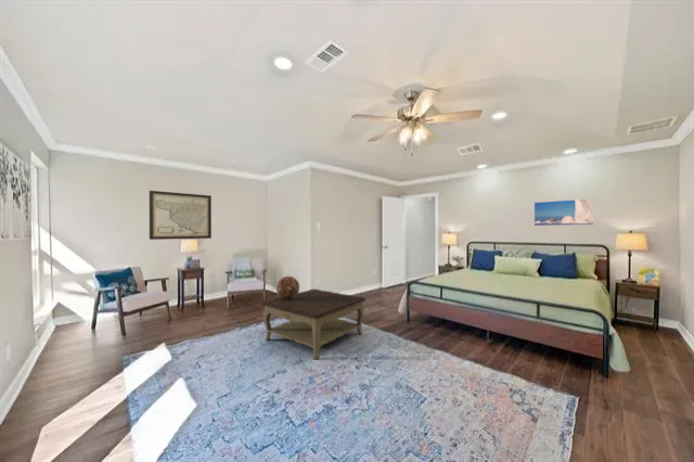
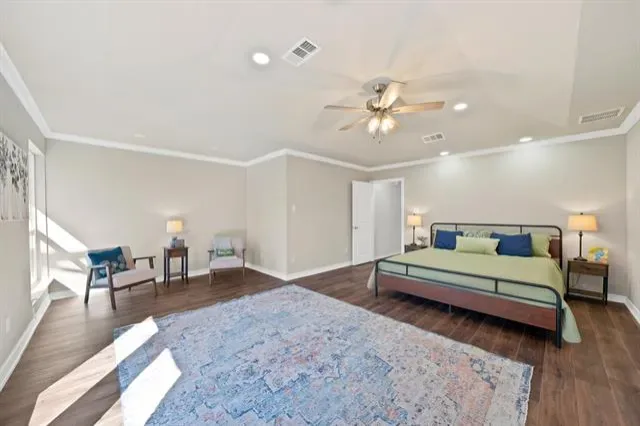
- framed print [534,197,594,227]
- coffee table [260,288,367,360]
- decorative sphere [275,275,300,299]
- wall art [149,190,213,241]
